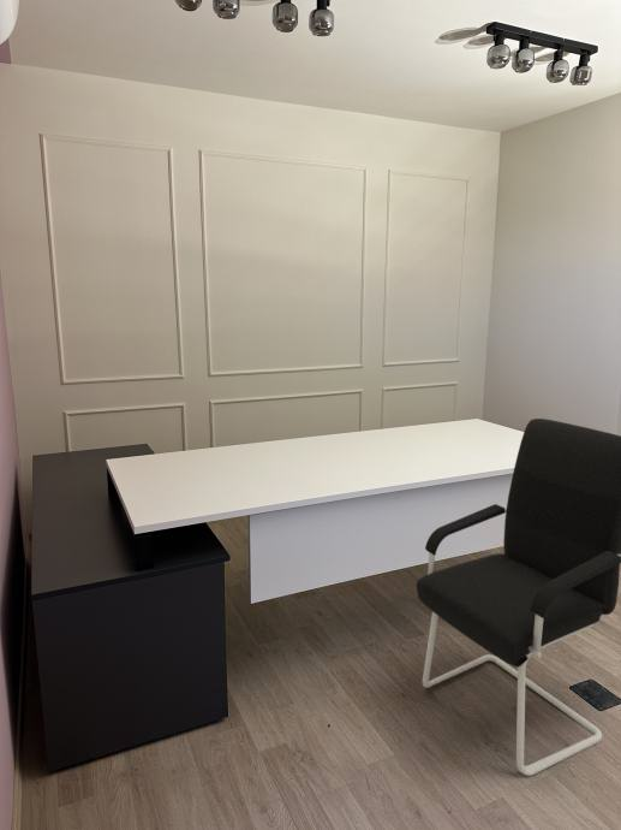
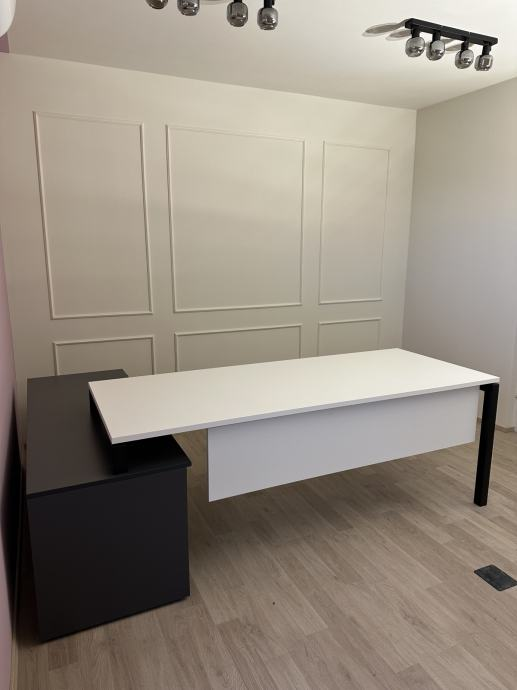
- office chair [416,417,621,777]
